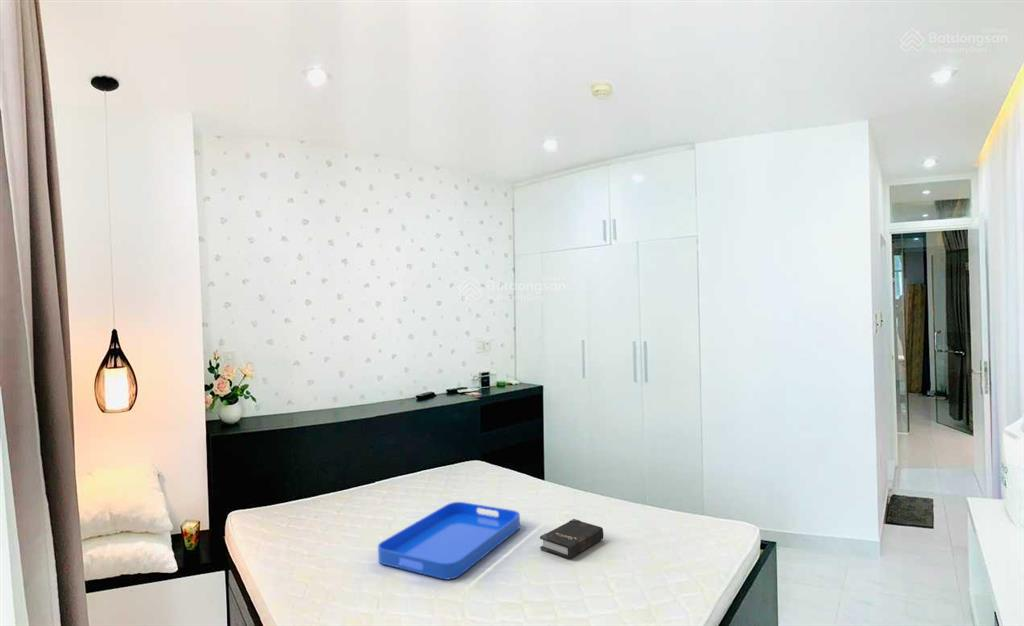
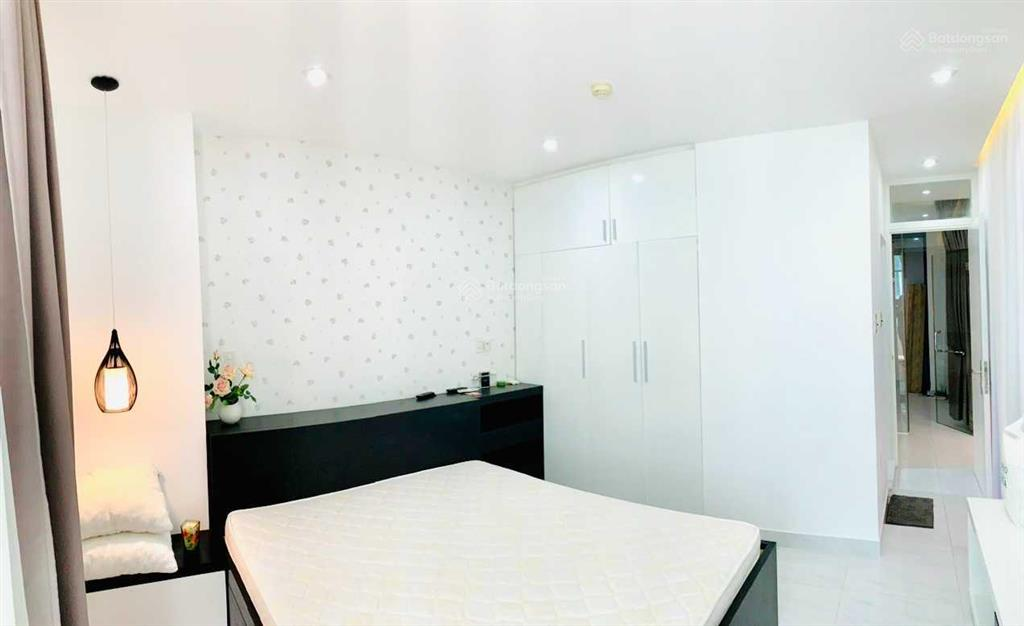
- serving tray [377,501,521,581]
- hardback book [539,518,604,560]
